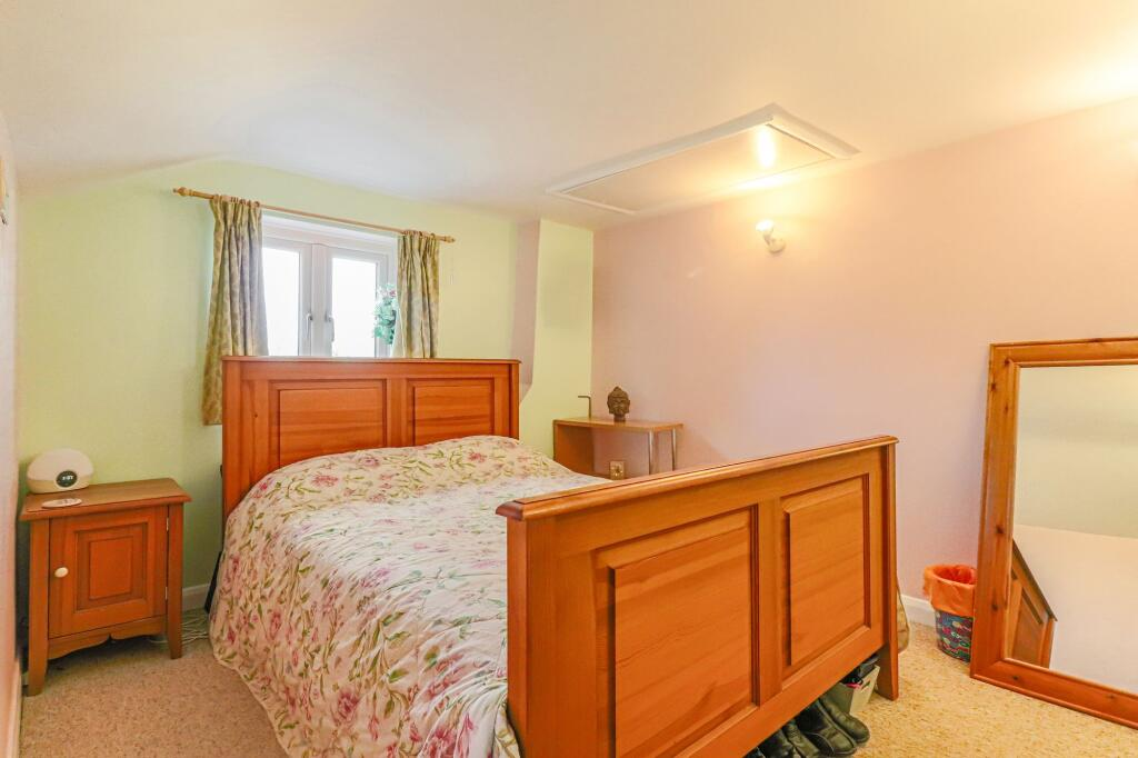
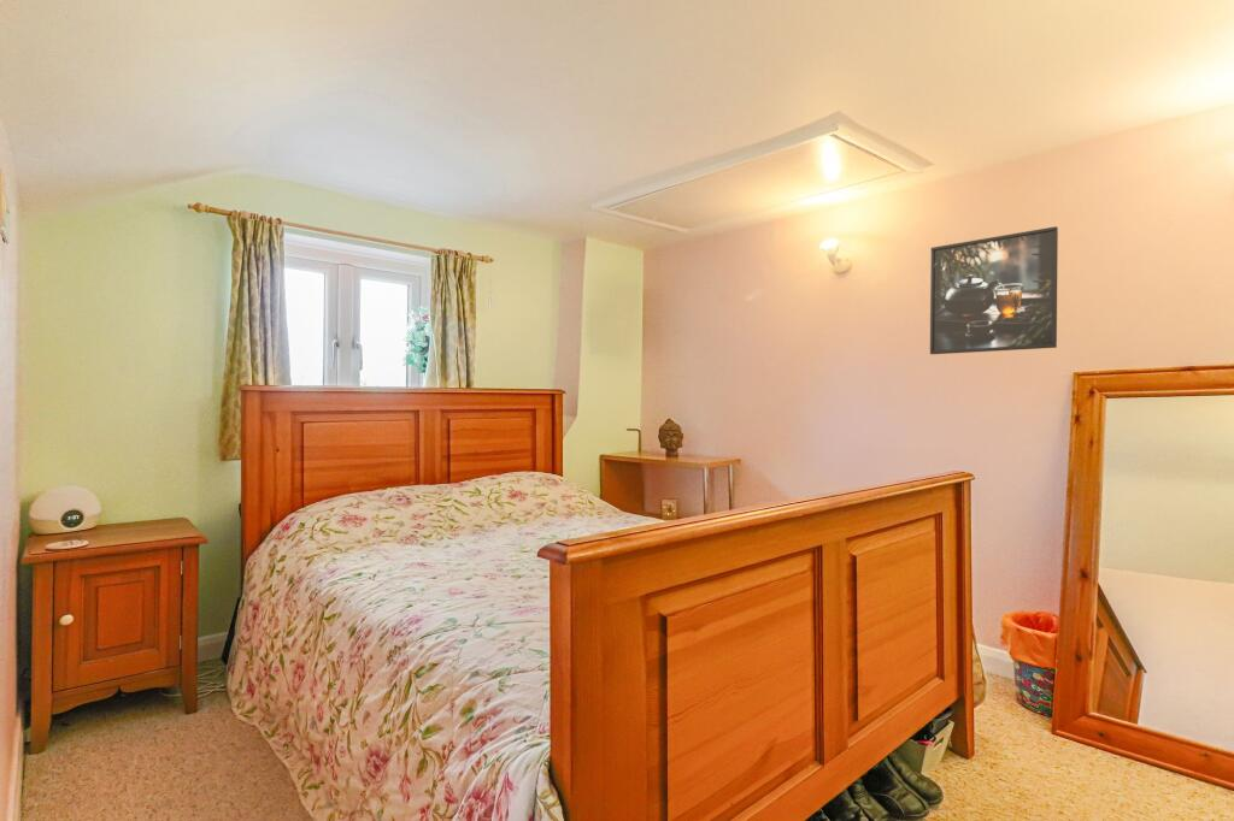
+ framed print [929,225,1059,355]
